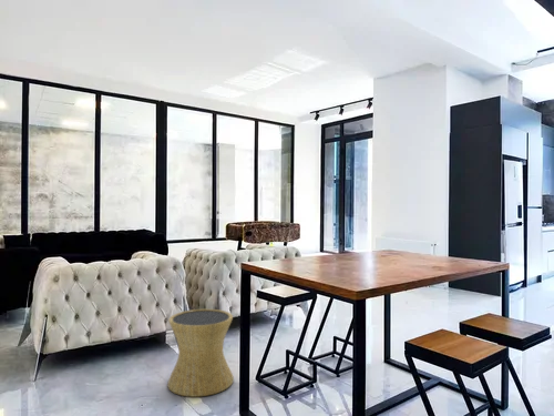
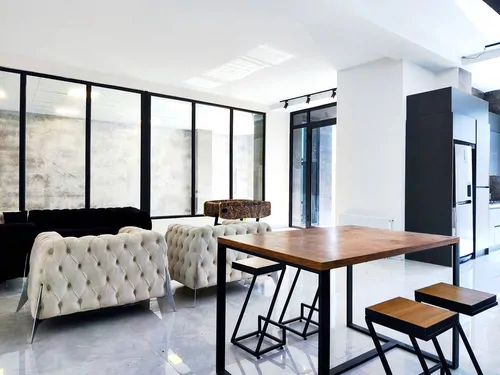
- side table [166,308,235,398]
